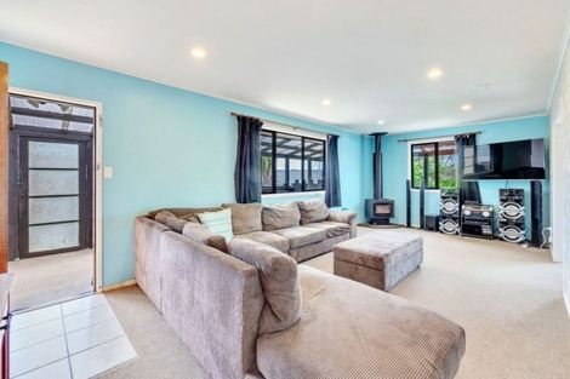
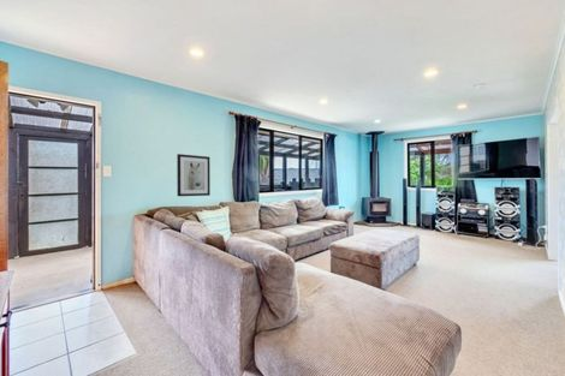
+ wall art [176,153,212,197]
